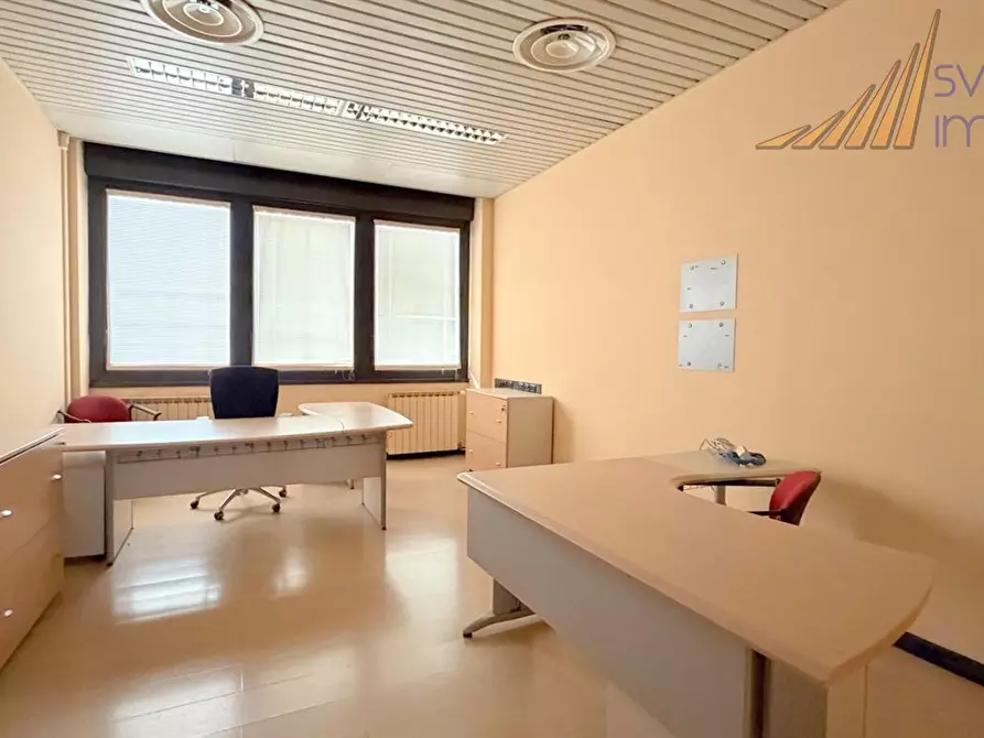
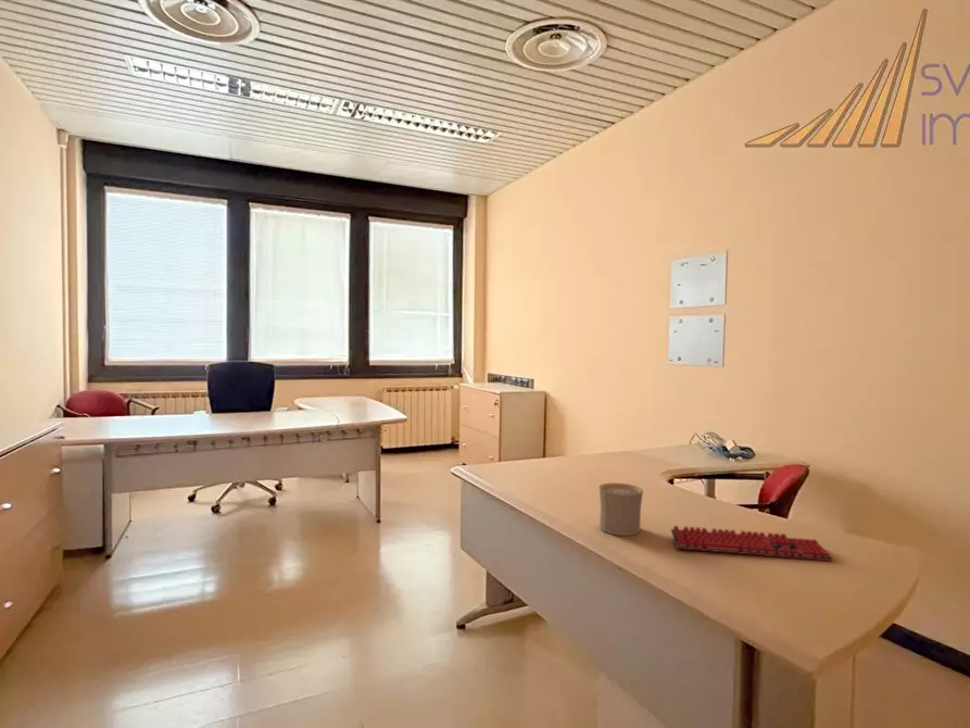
+ keyboard [670,525,834,562]
+ cup [599,482,644,537]
